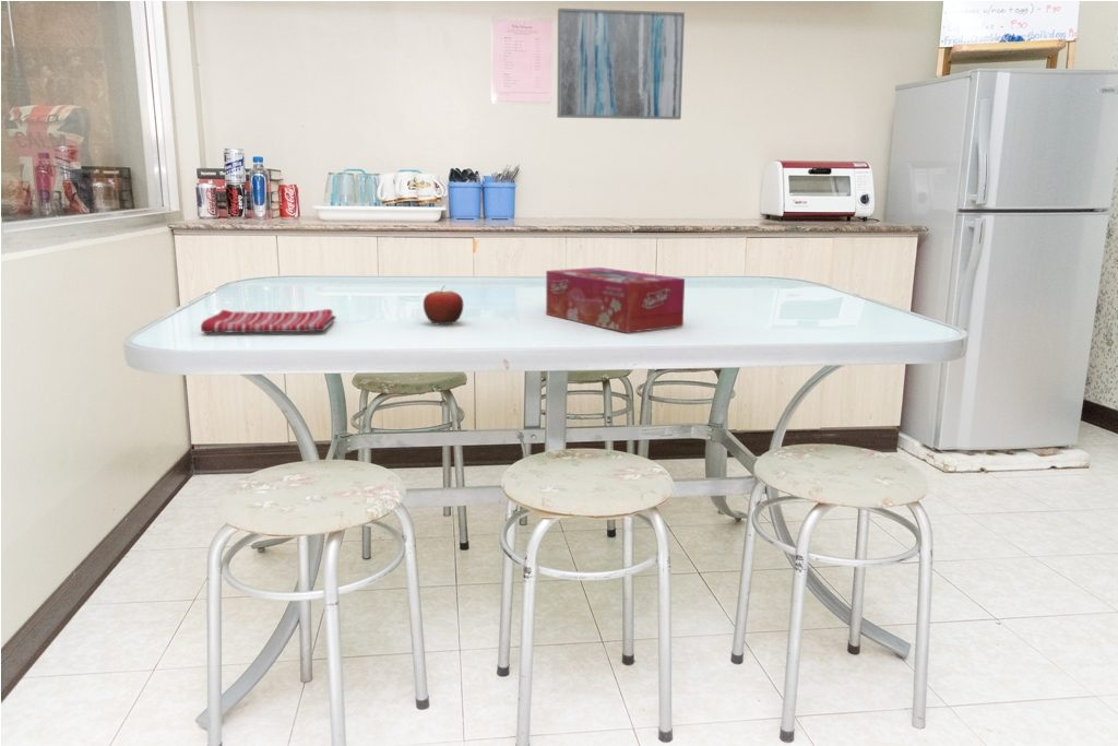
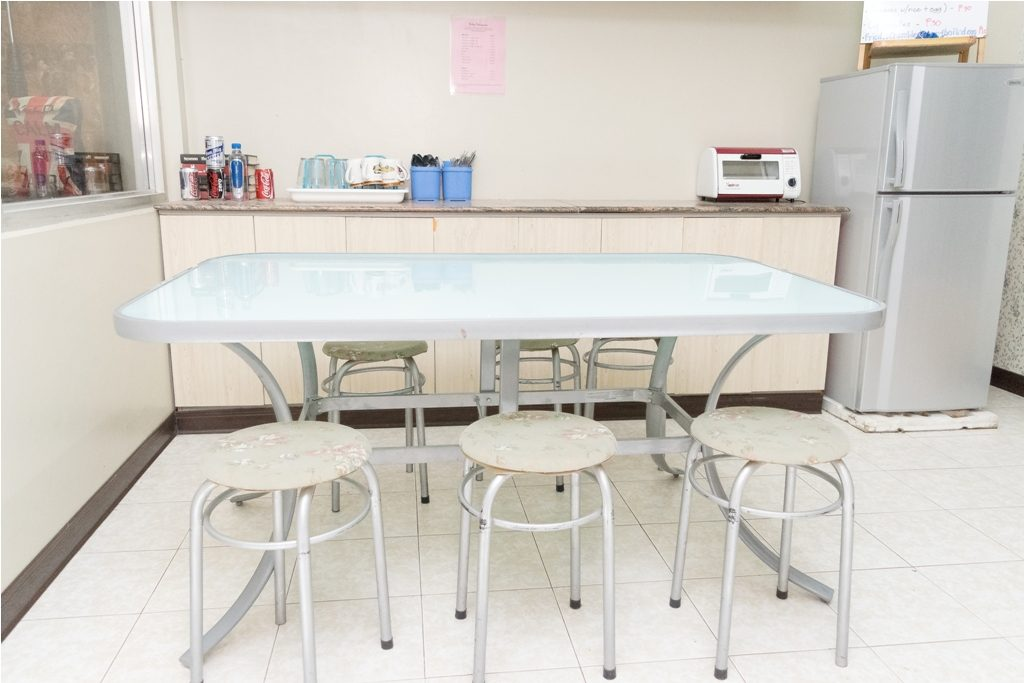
- fruit [423,285,464,325]
- wall art [556,8,686,120]
- tissue box [545,267,686,334]
- dish towel [200,308,337,334]
